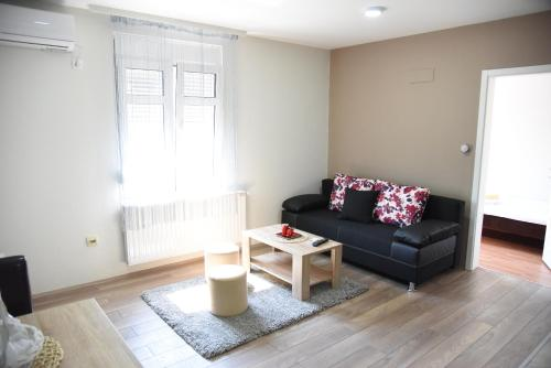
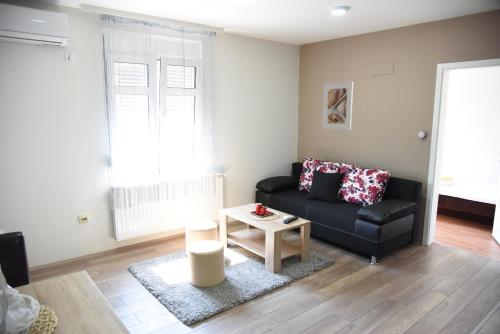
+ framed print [321,81,354,131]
